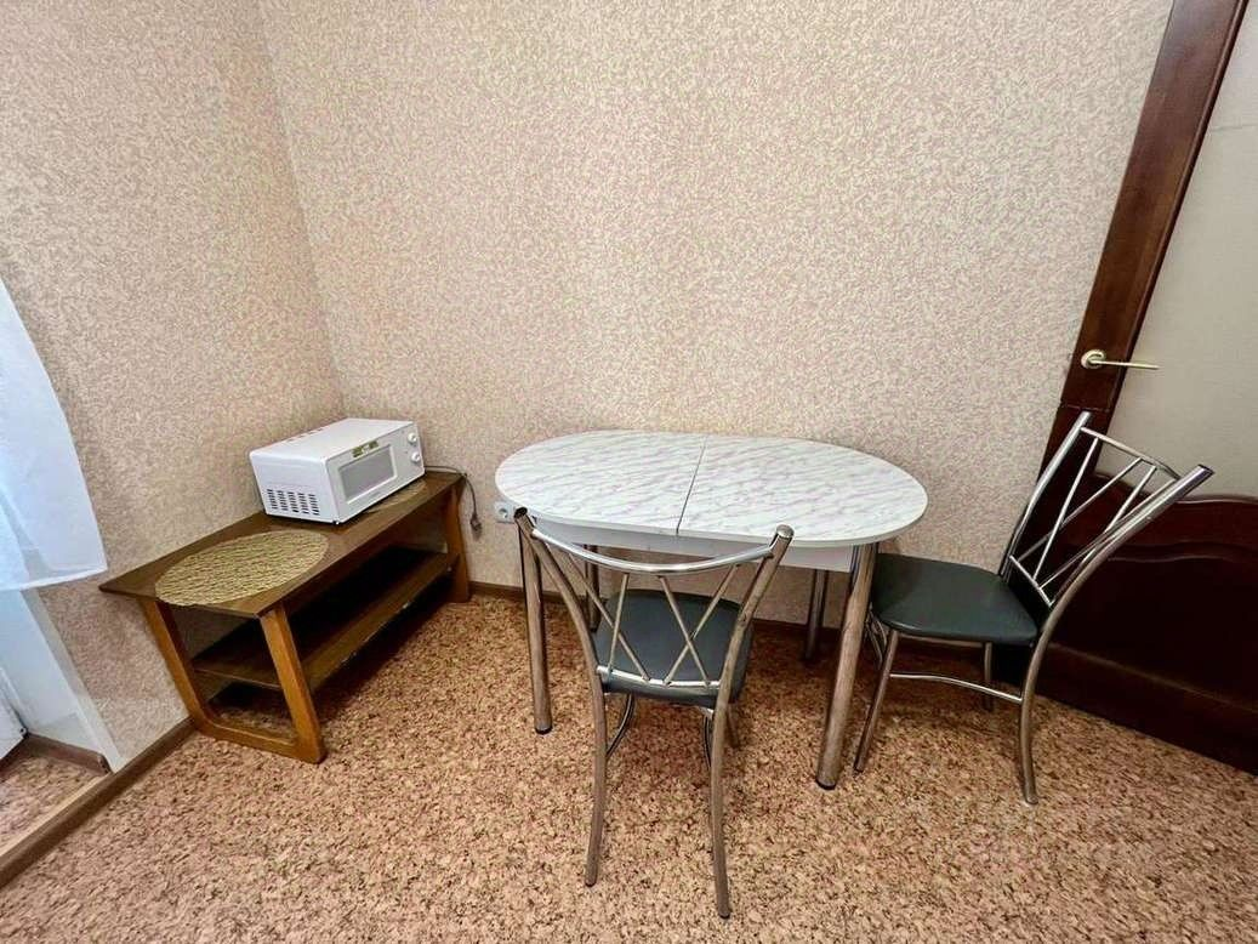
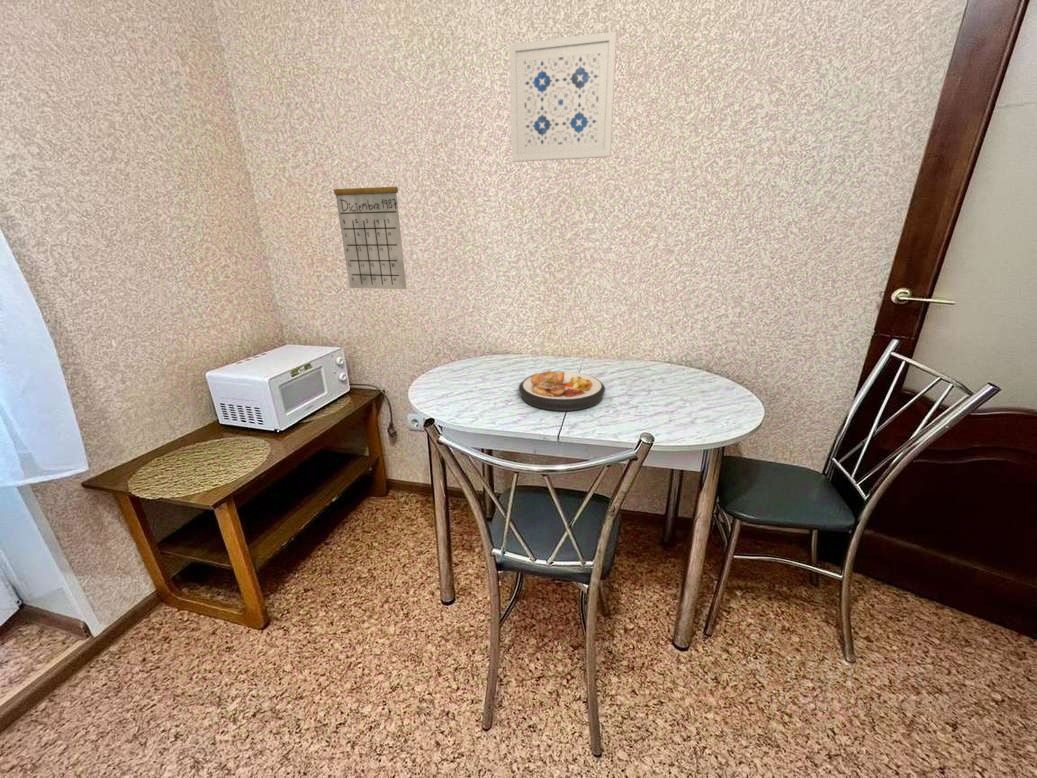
+ plate [518,370,606,412]
+ calendar [333,161,408,290]
+ wall art [508,31,618,163]
